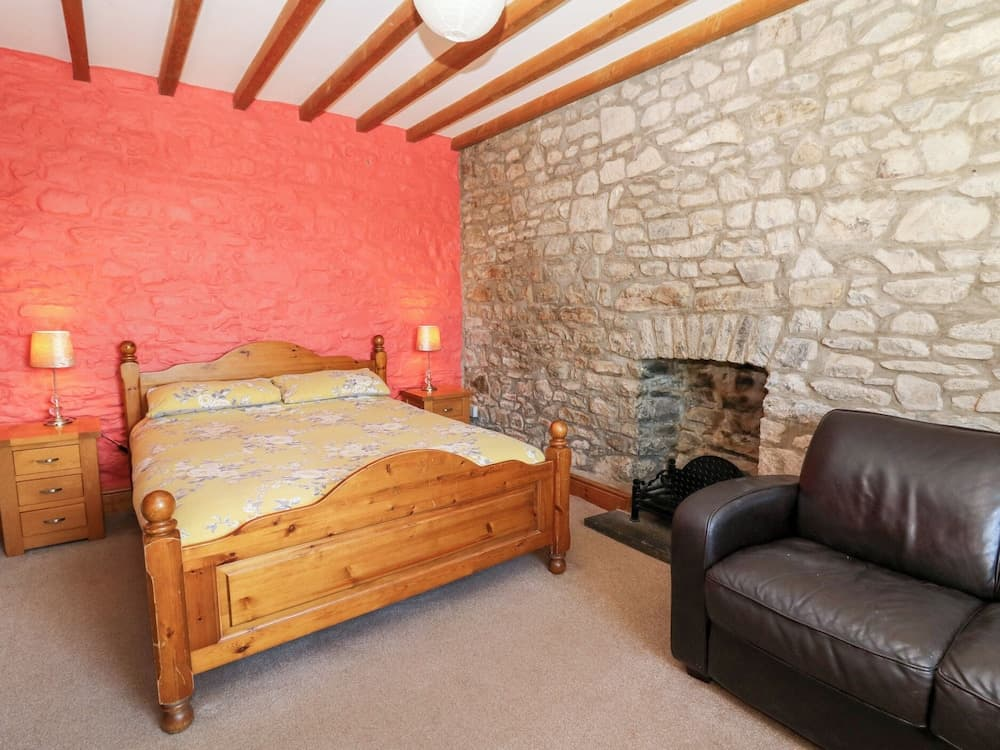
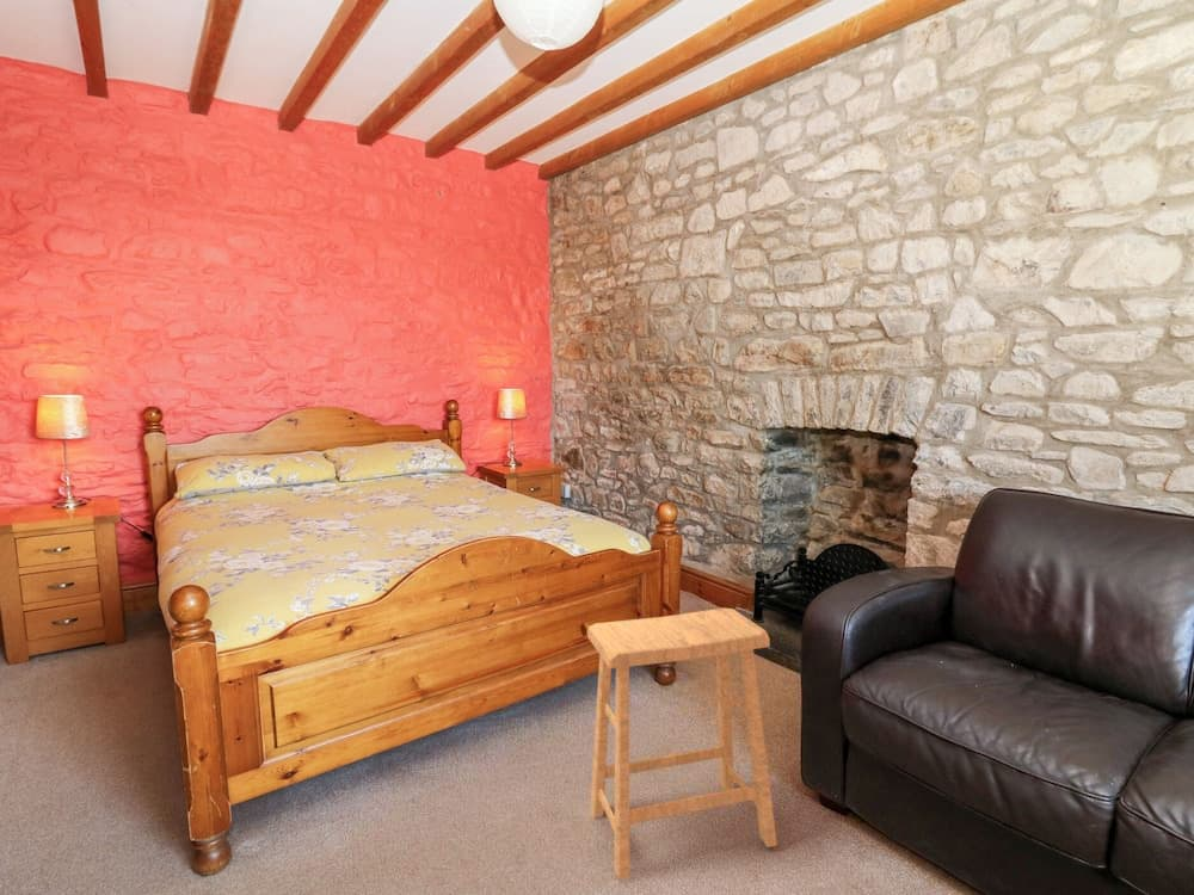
+ stool [586,607,778,882]
